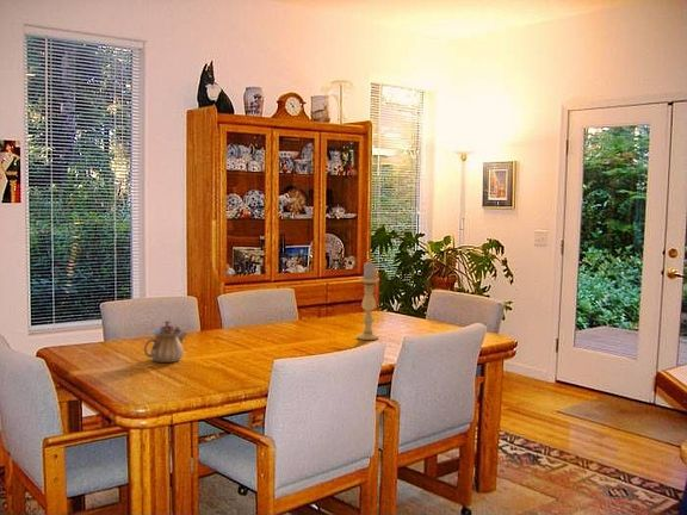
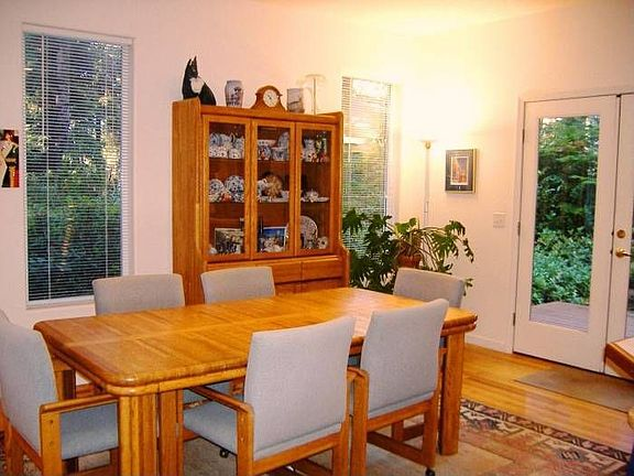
- teapot [143,319,187,364]
- candle holder [357,260,380,341]
